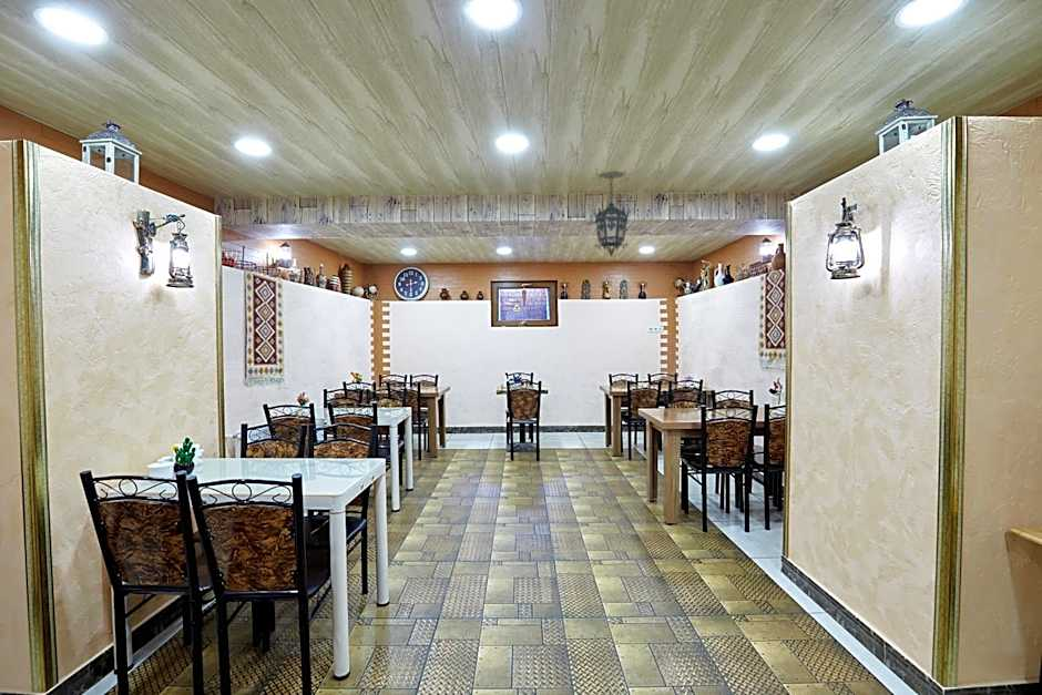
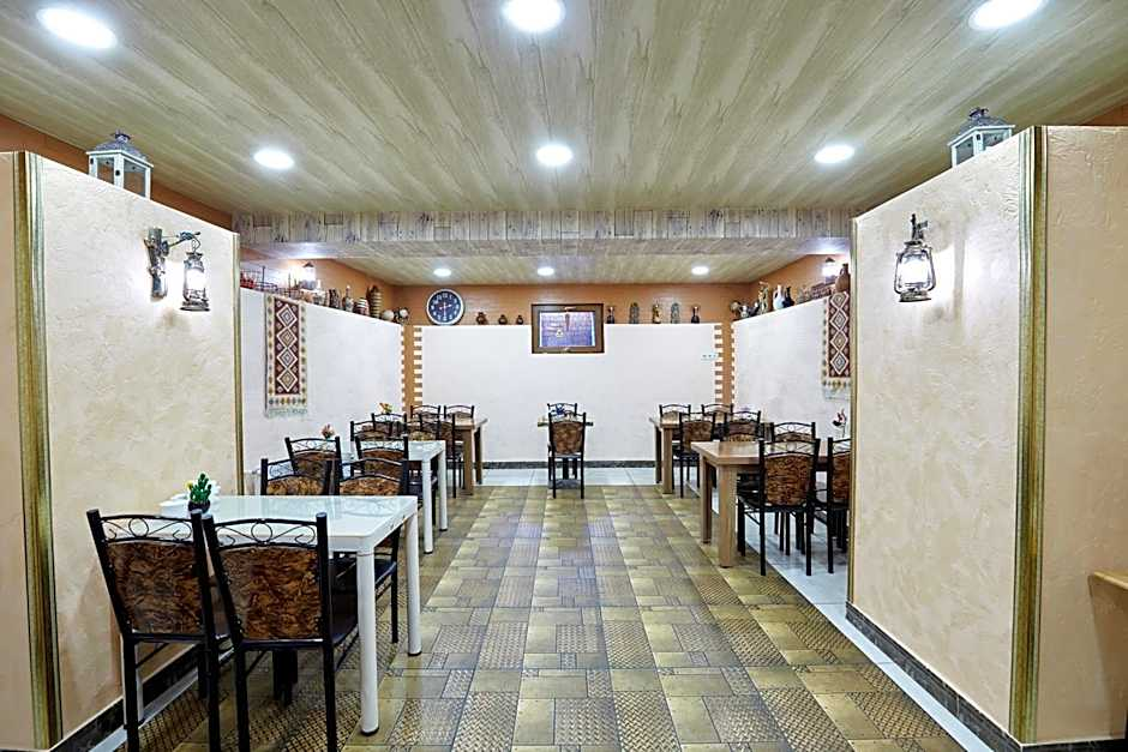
- hanging lantern [593,170,630,258]
